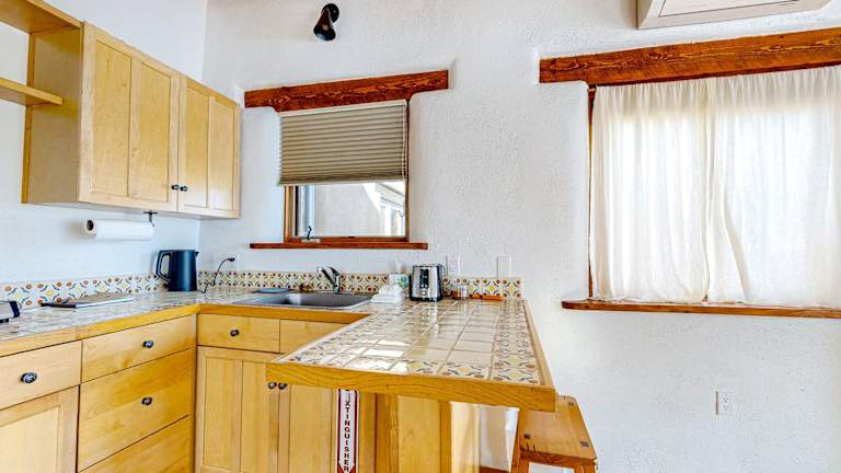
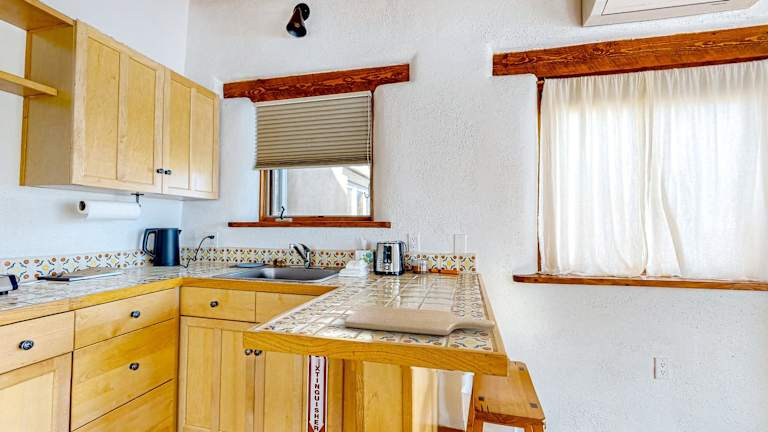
+ chopping board [344,305,496,336]
